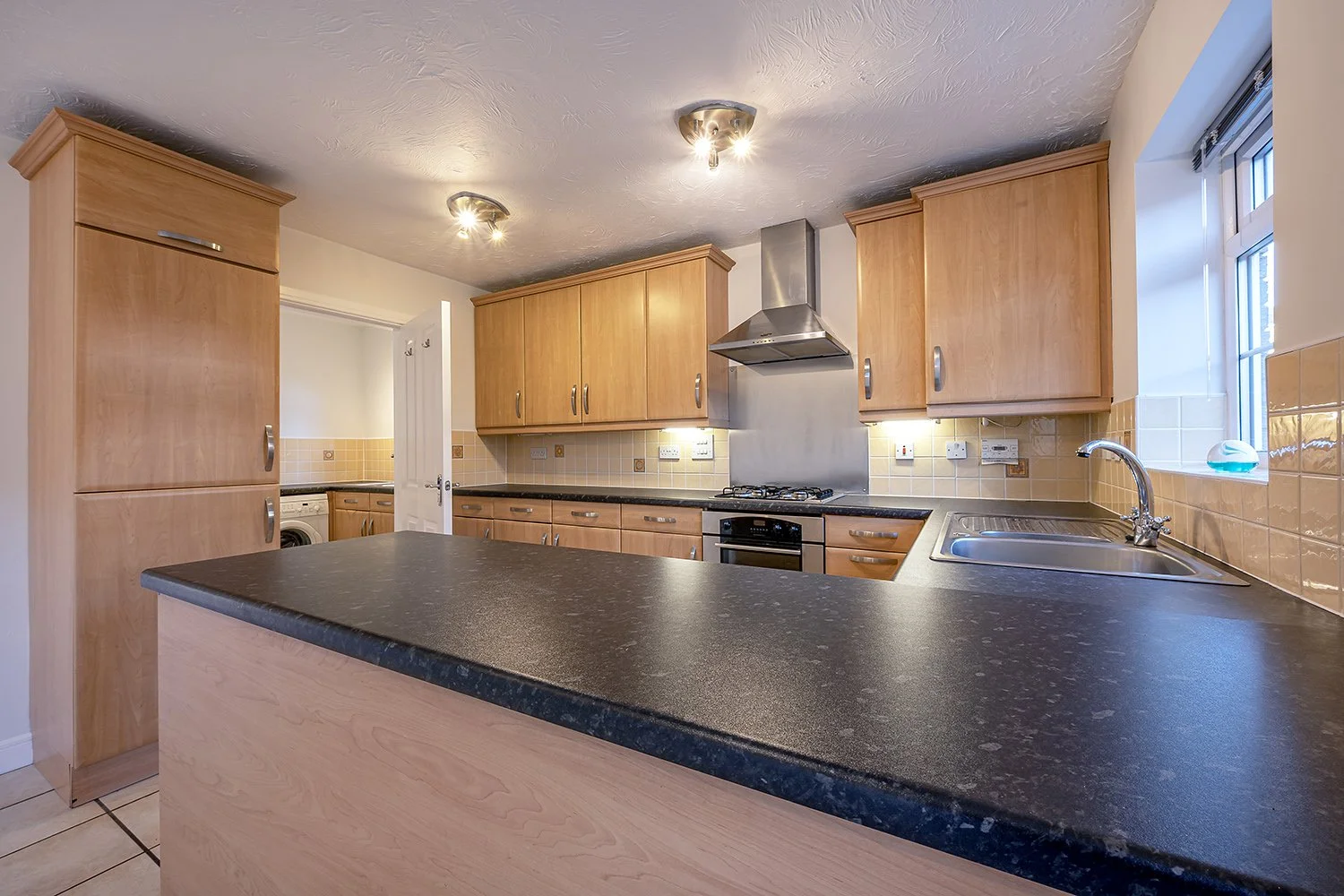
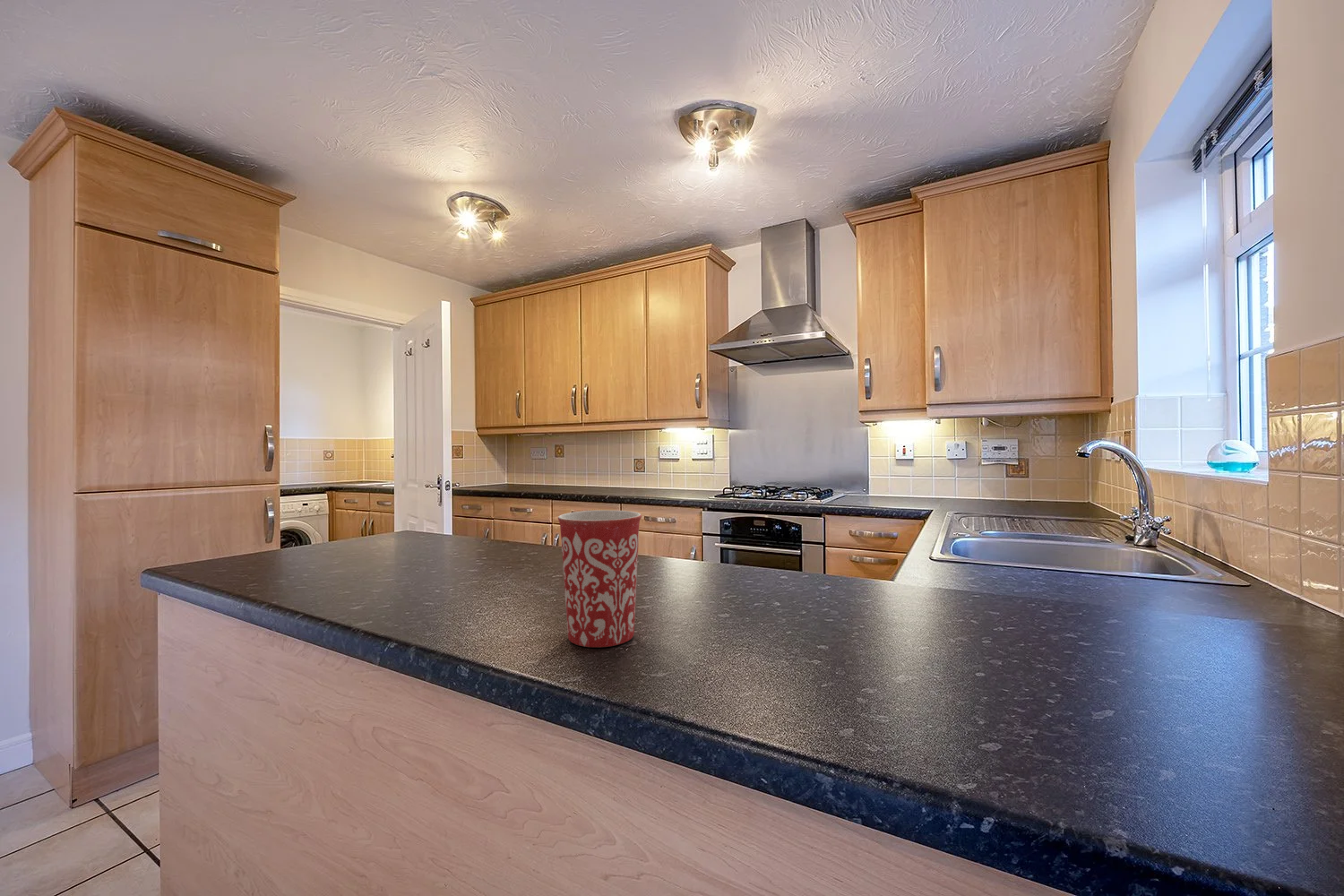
+ mug [557,509,642,648]
